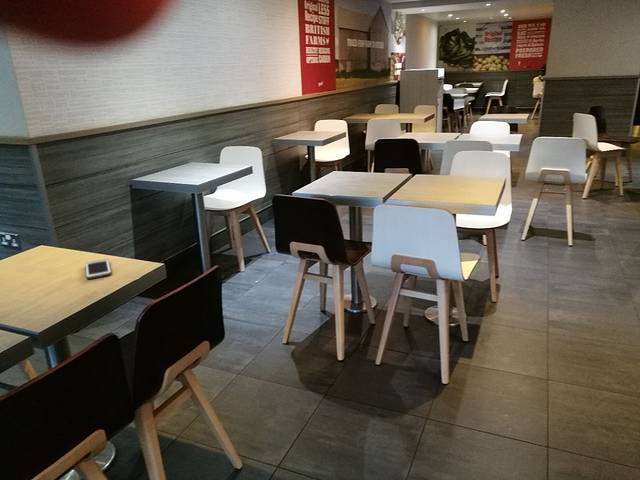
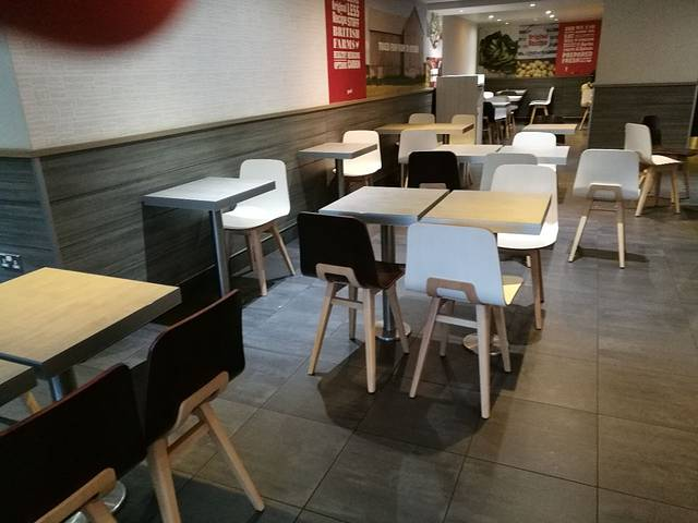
- cell phone [84,258,112,280]
